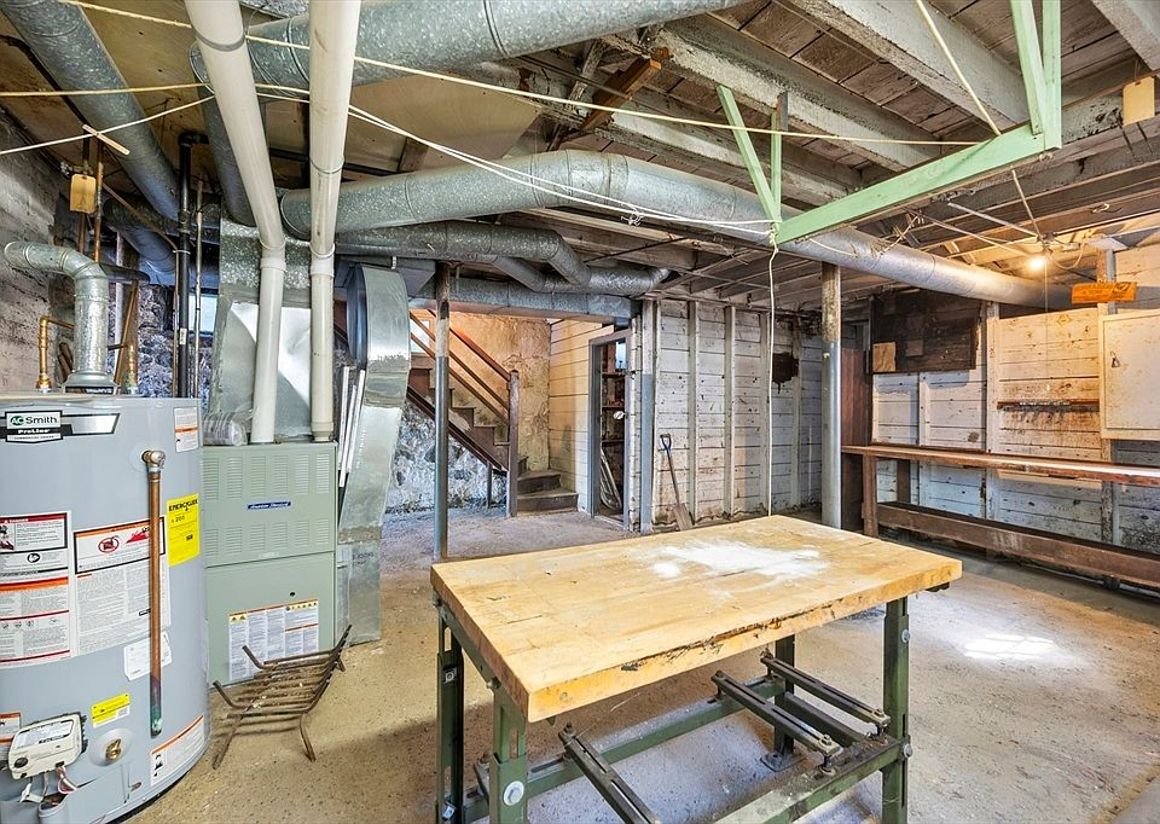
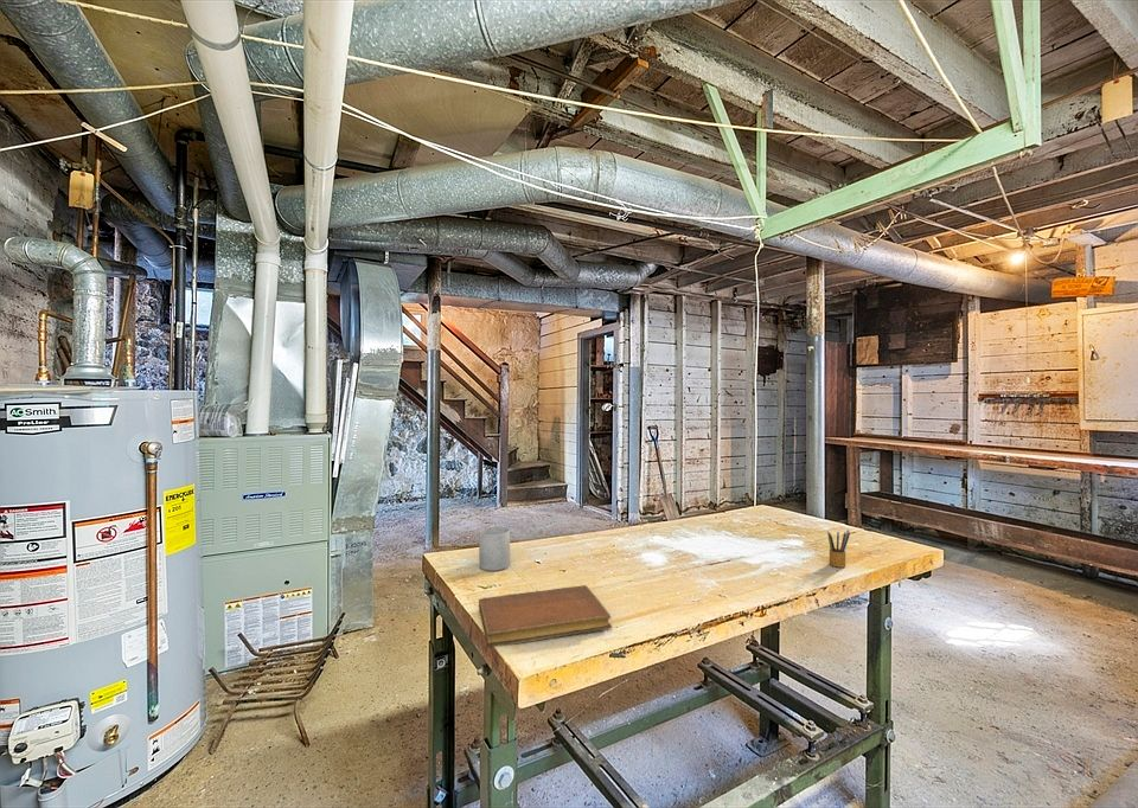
+ notebook [478,584,613,648]
+ pencil box [826,528,851,569]
+ mug [478,525,511,572]
